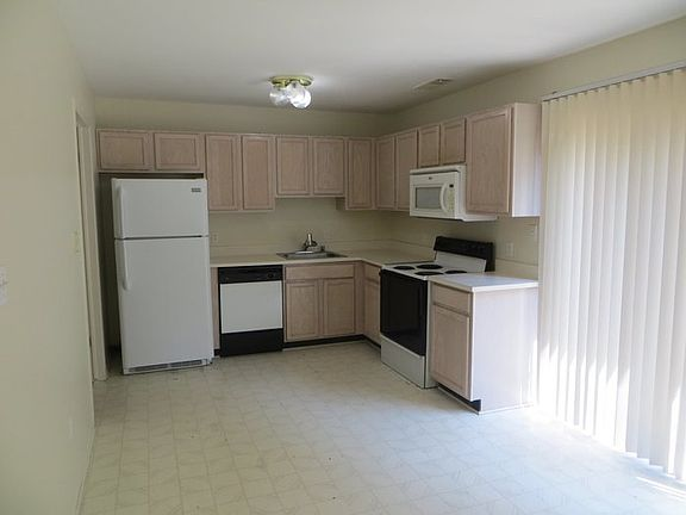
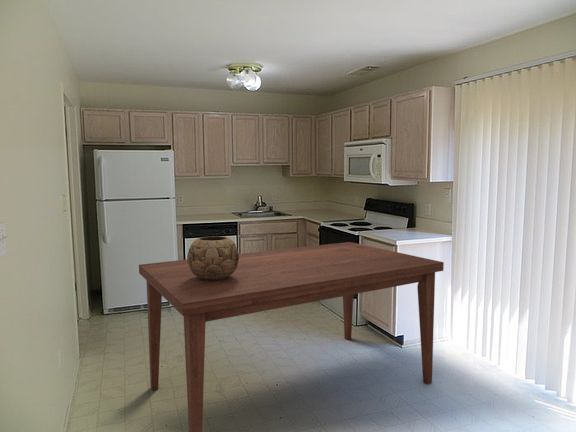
+ decorative bowl [186,235,240,281]
+ dining table [138,241,445,432]
